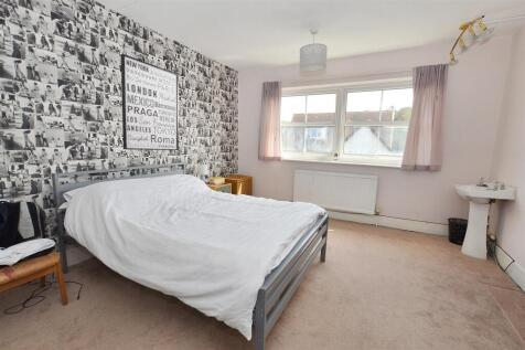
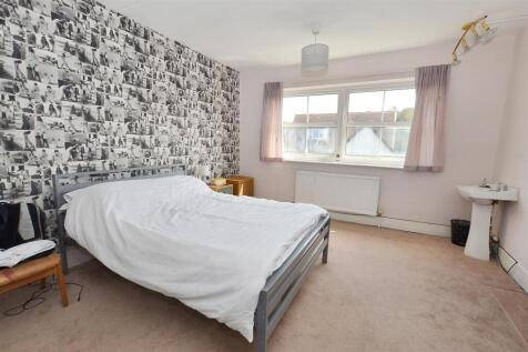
- wall art [120,53,180,151]
